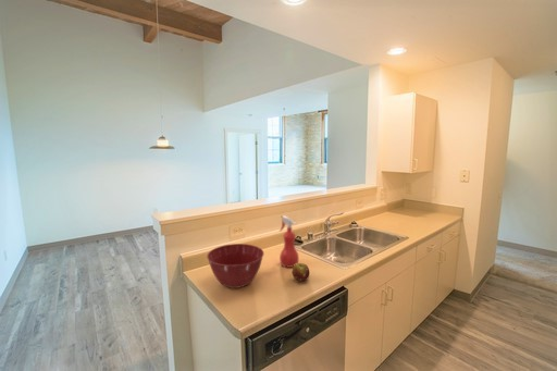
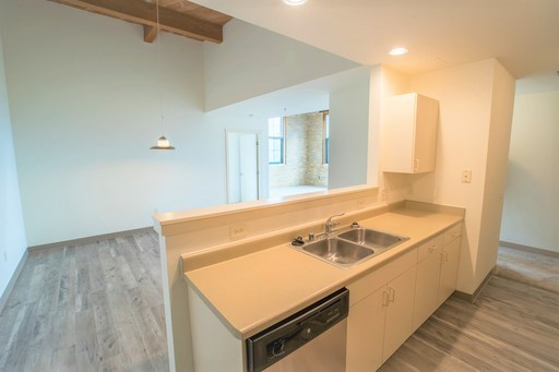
- fruit [292,262,311,282]
- mixing bowl [206,243,265,289]
- spray bottle [278,214,300,269]
